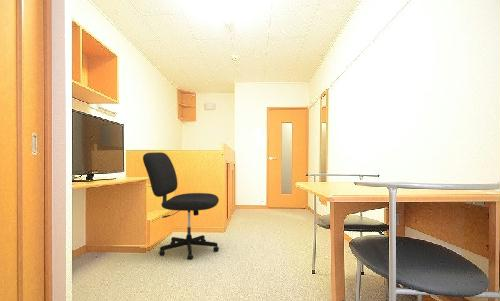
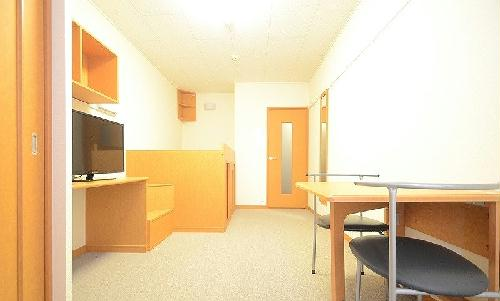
- office chair [142,151,220,261]
